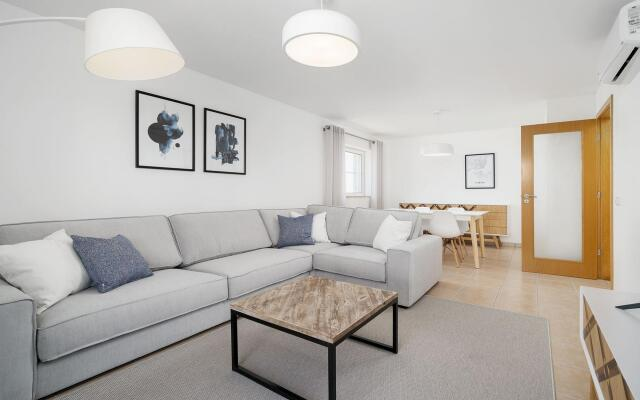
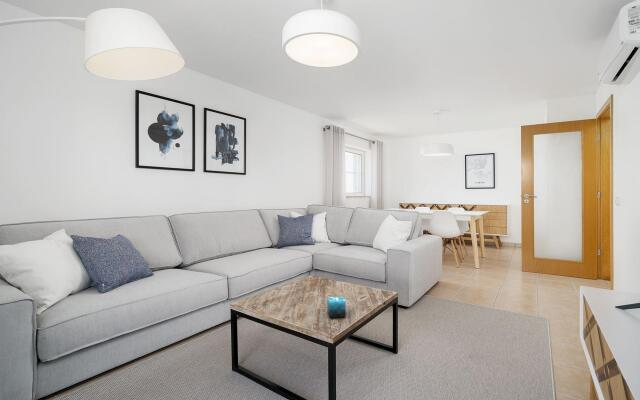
+ candle [326,296,347,319]
